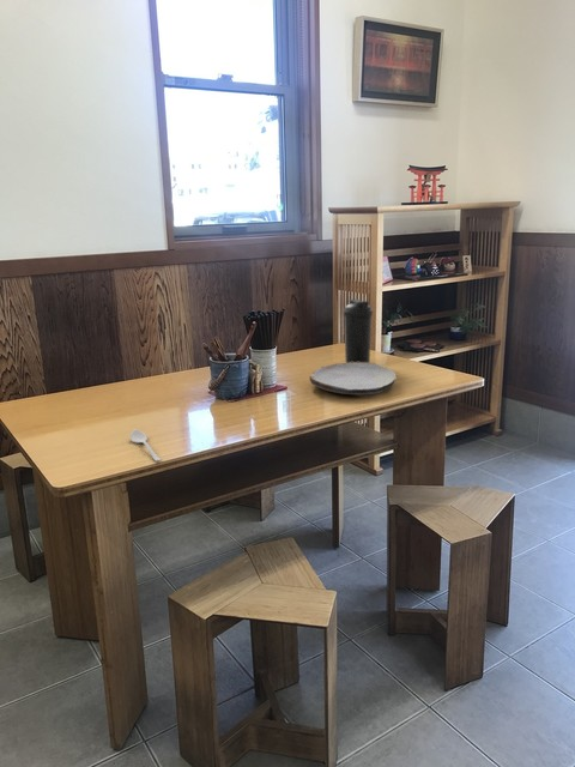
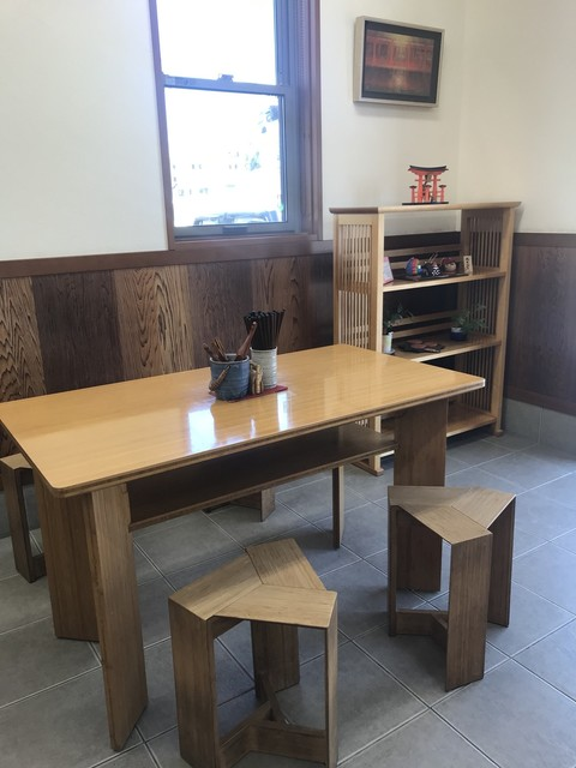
- water bottle [343,298,374,363]
- spoon [129,428,162,463]
- plate [309,362,398,395]
